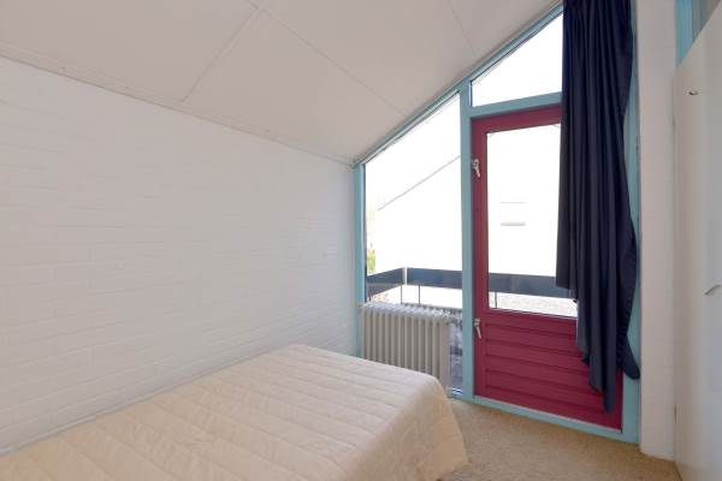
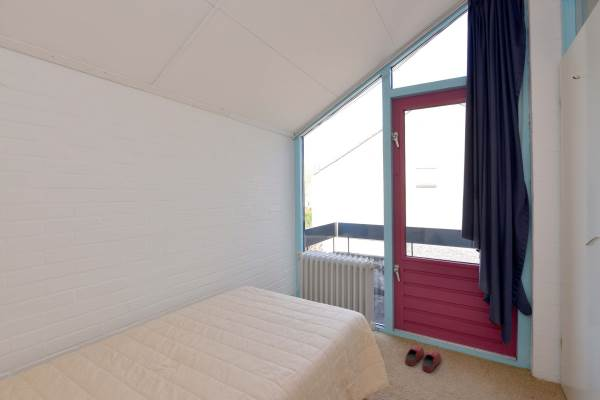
+ slippers [404,345,441,373]
